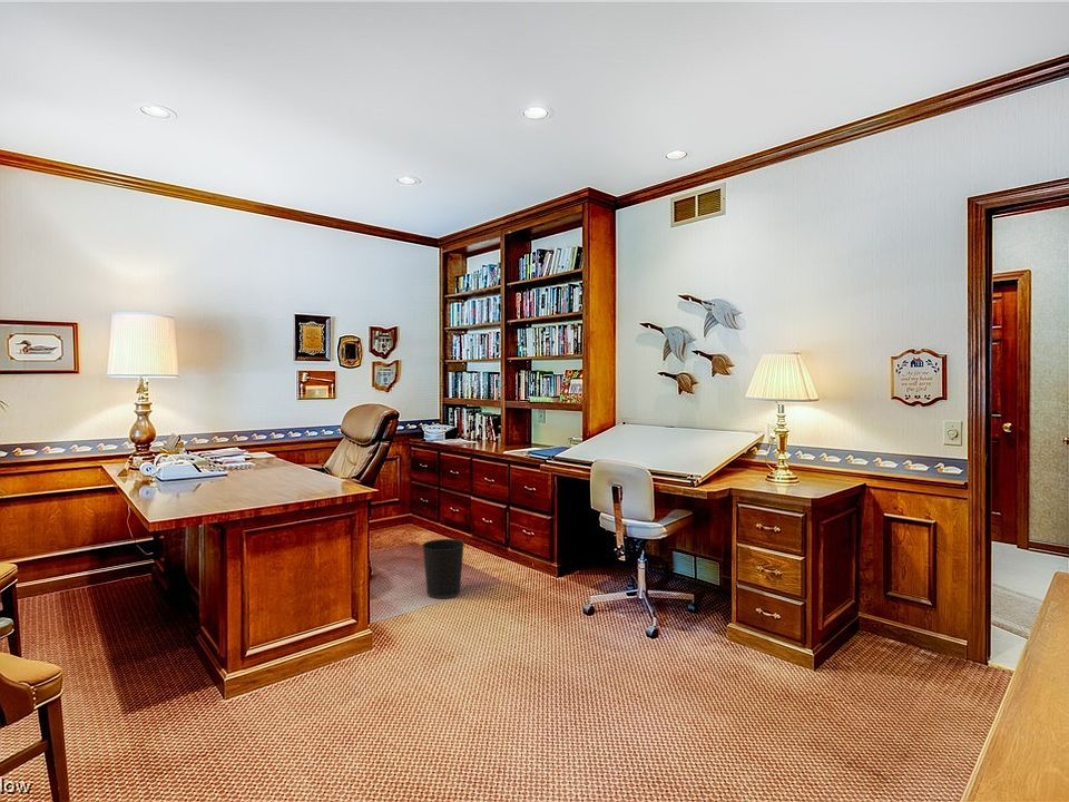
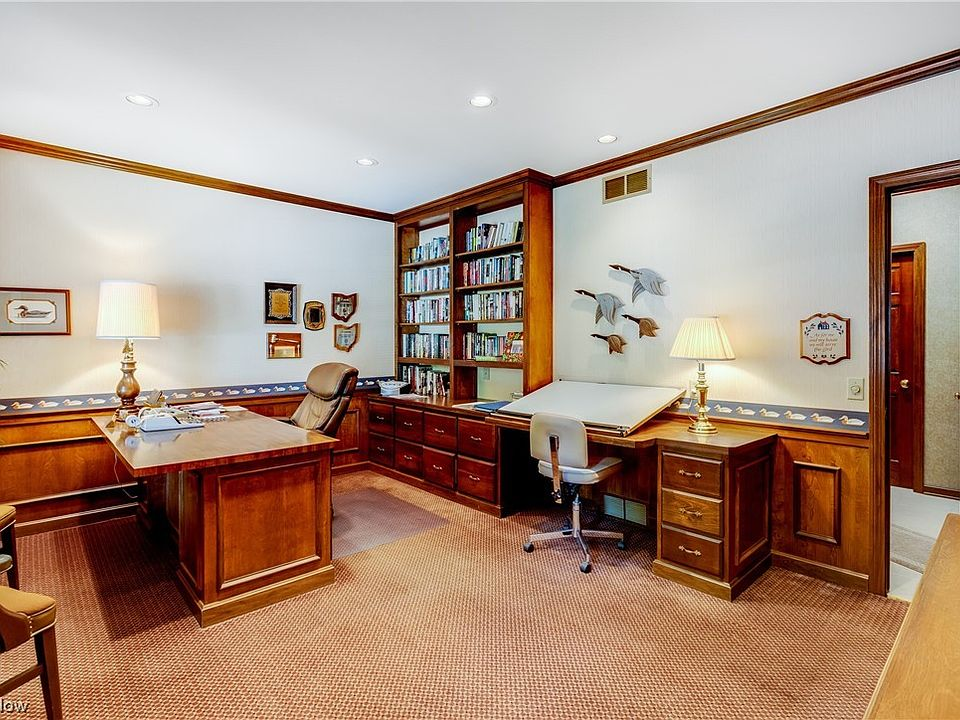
- wastebasket [421,538,465,599]
